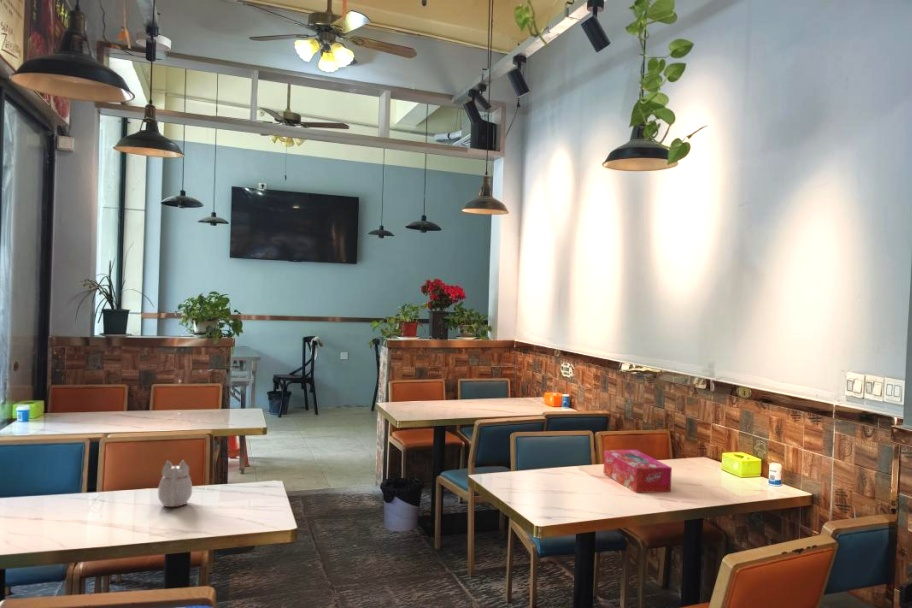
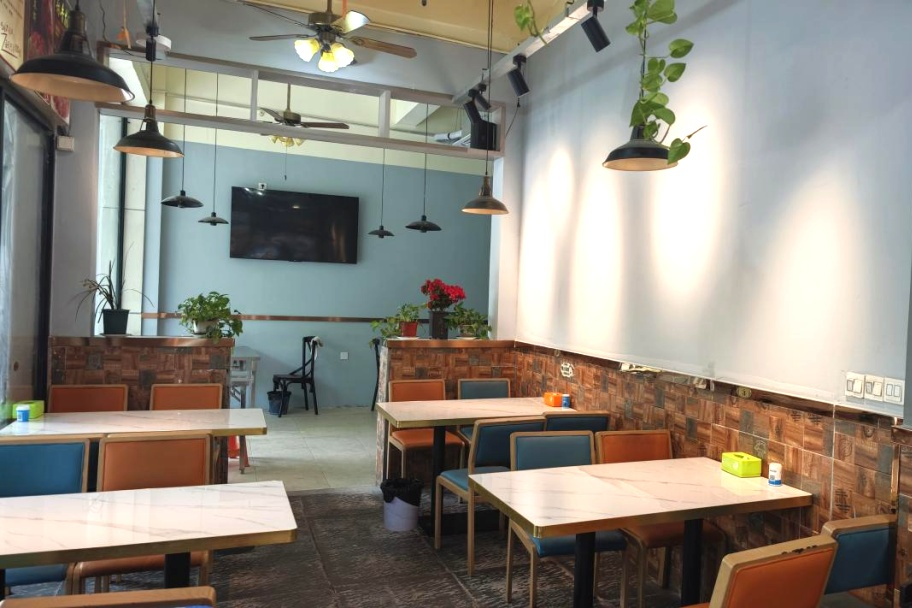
- tissue box [603,449,673,494]
- teapot [157,459,193,508]
